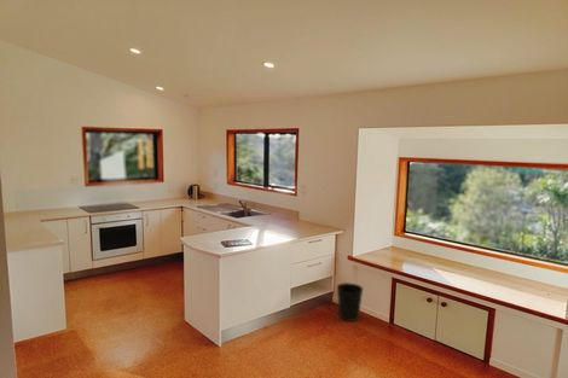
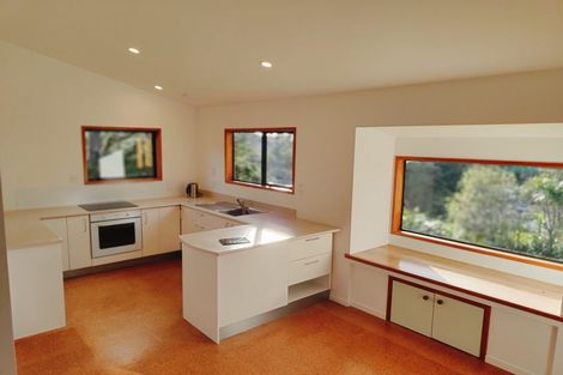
- wastebasket [336,281,365,322]
